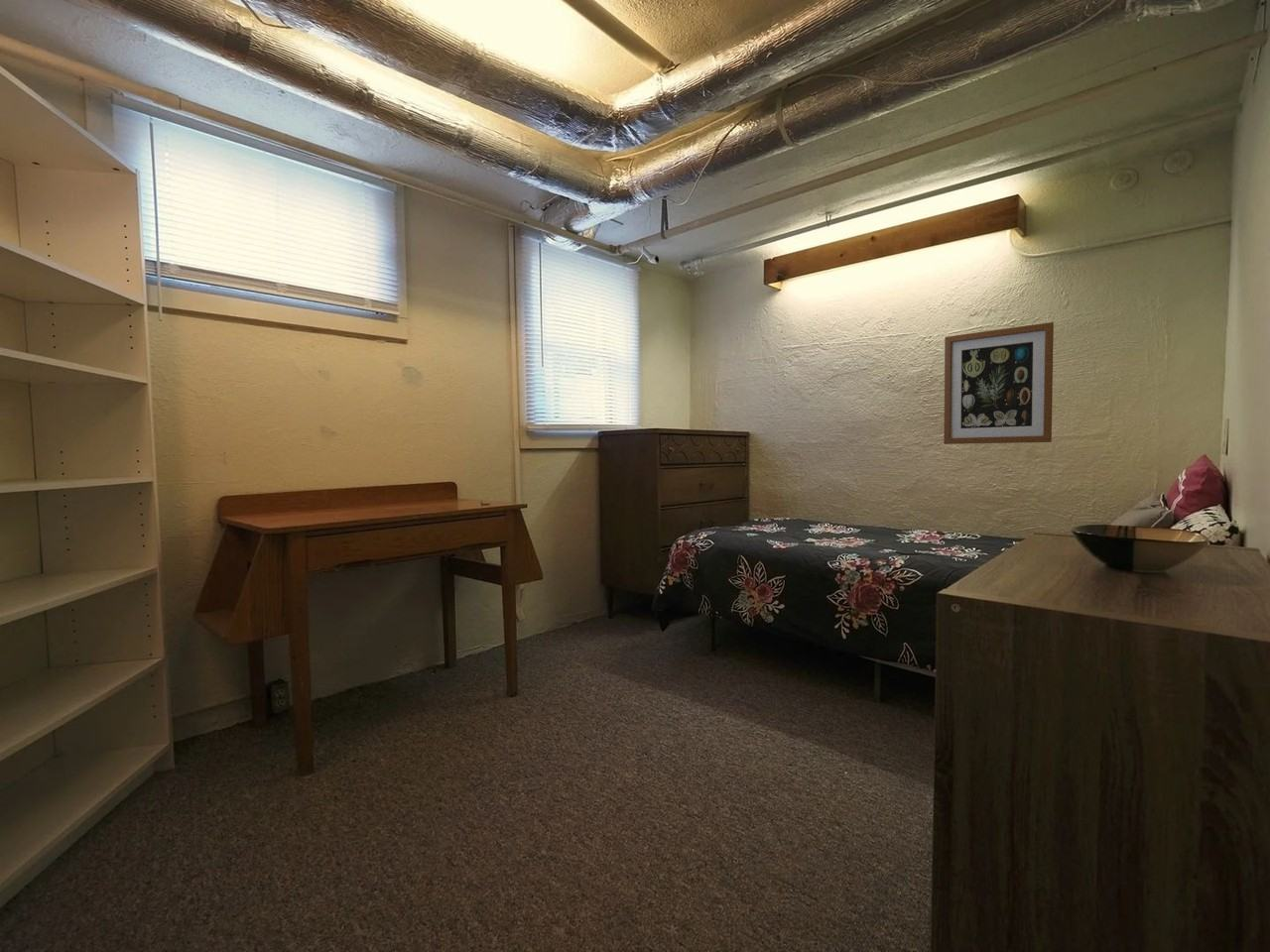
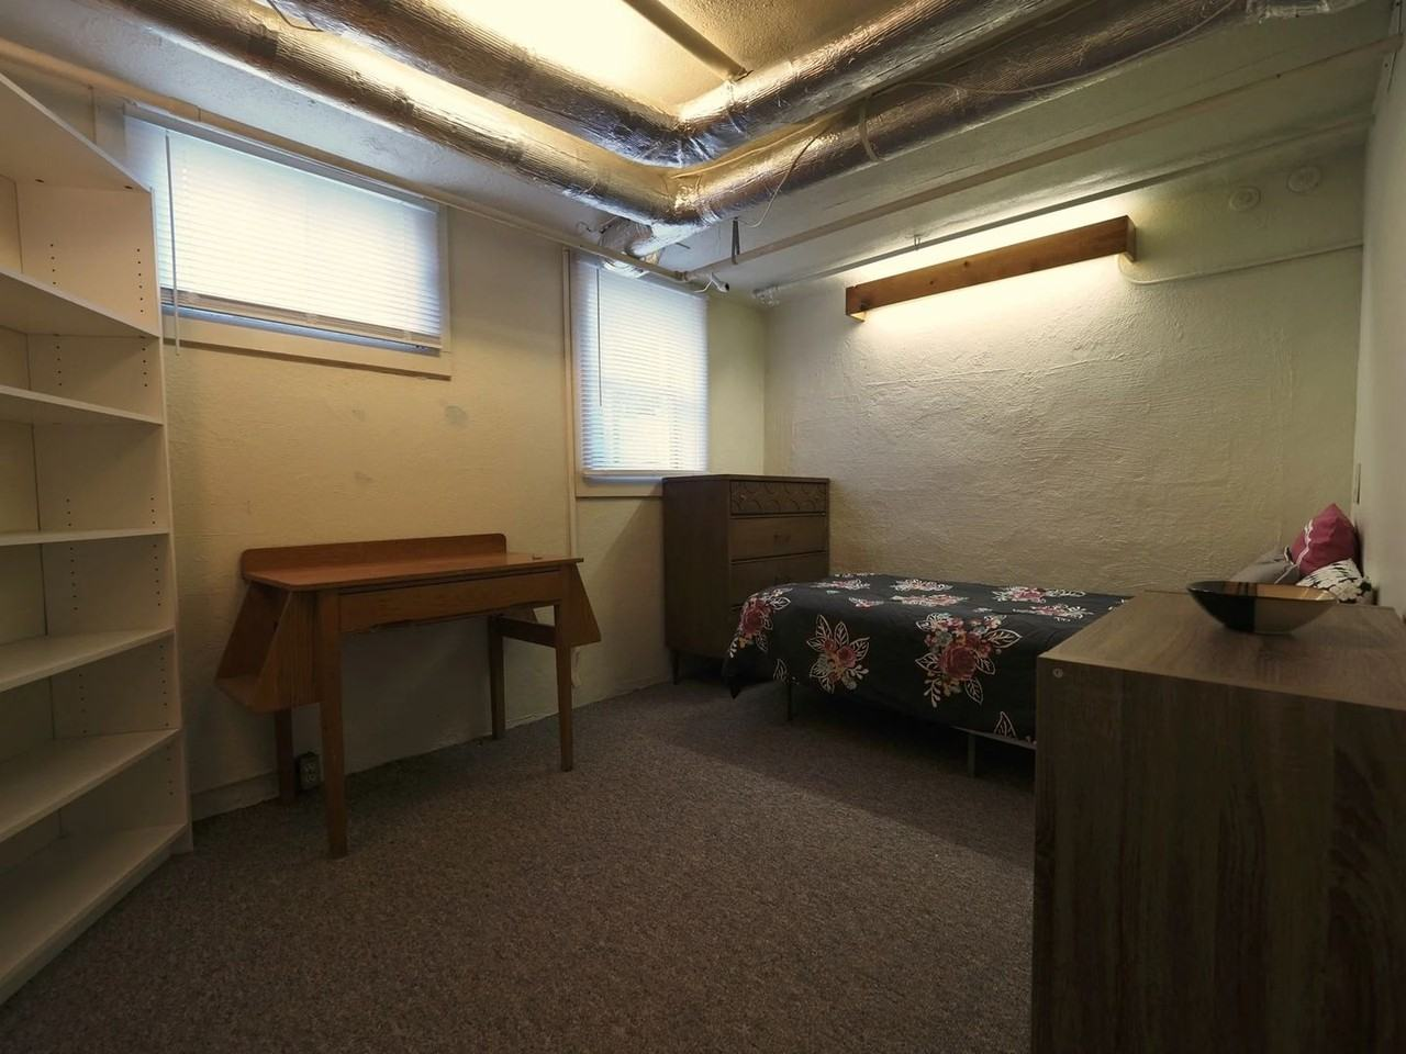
- wall art [943,321,1055,445]
